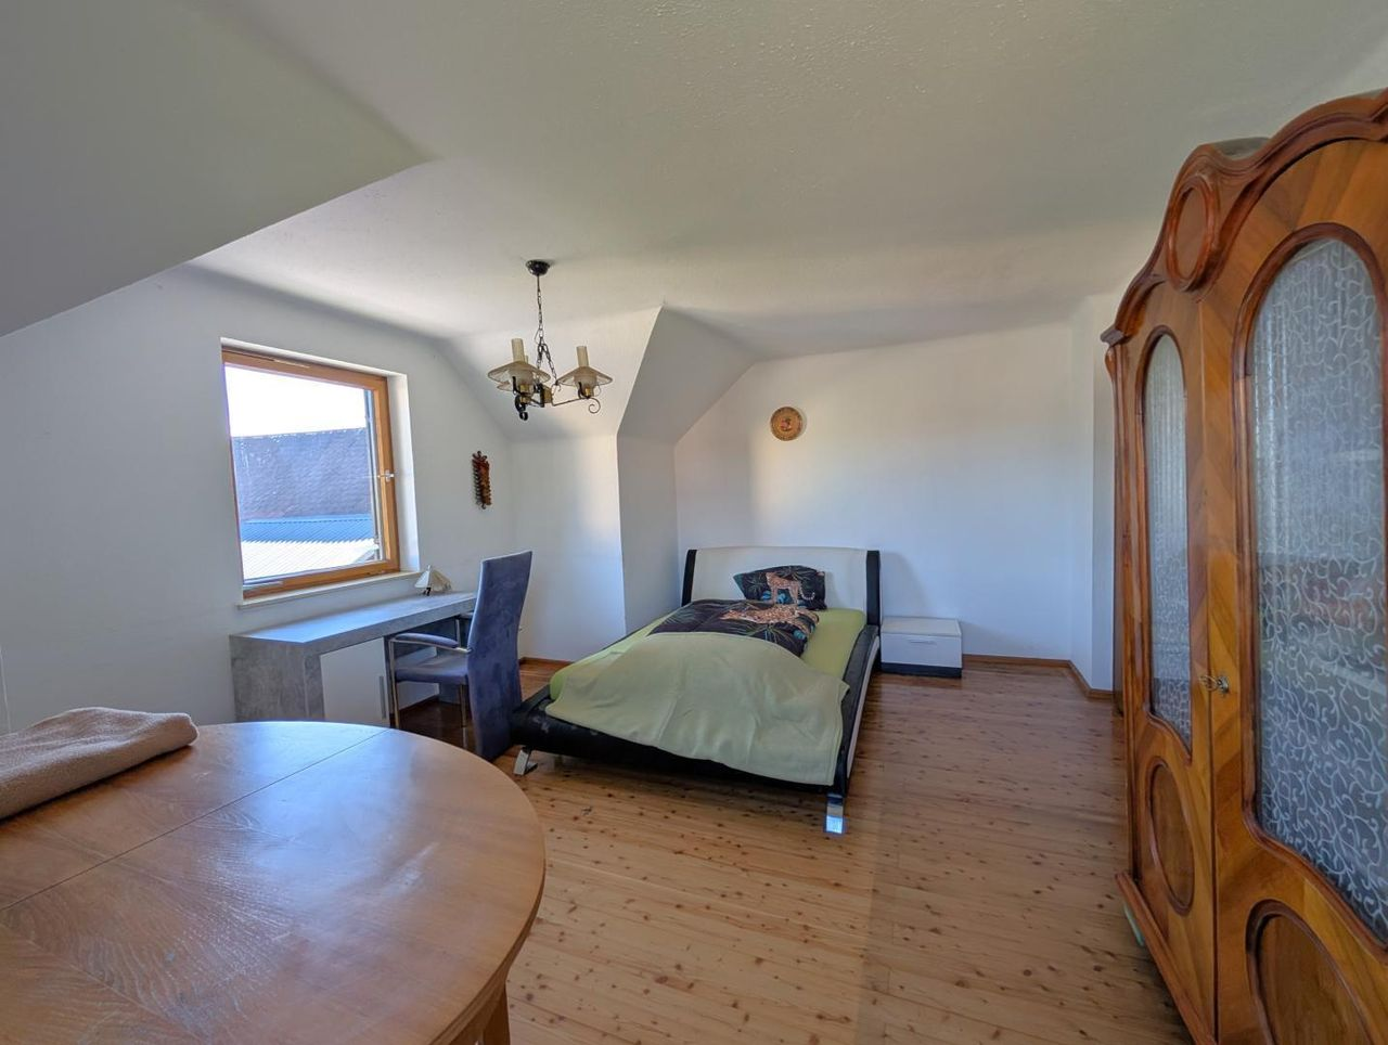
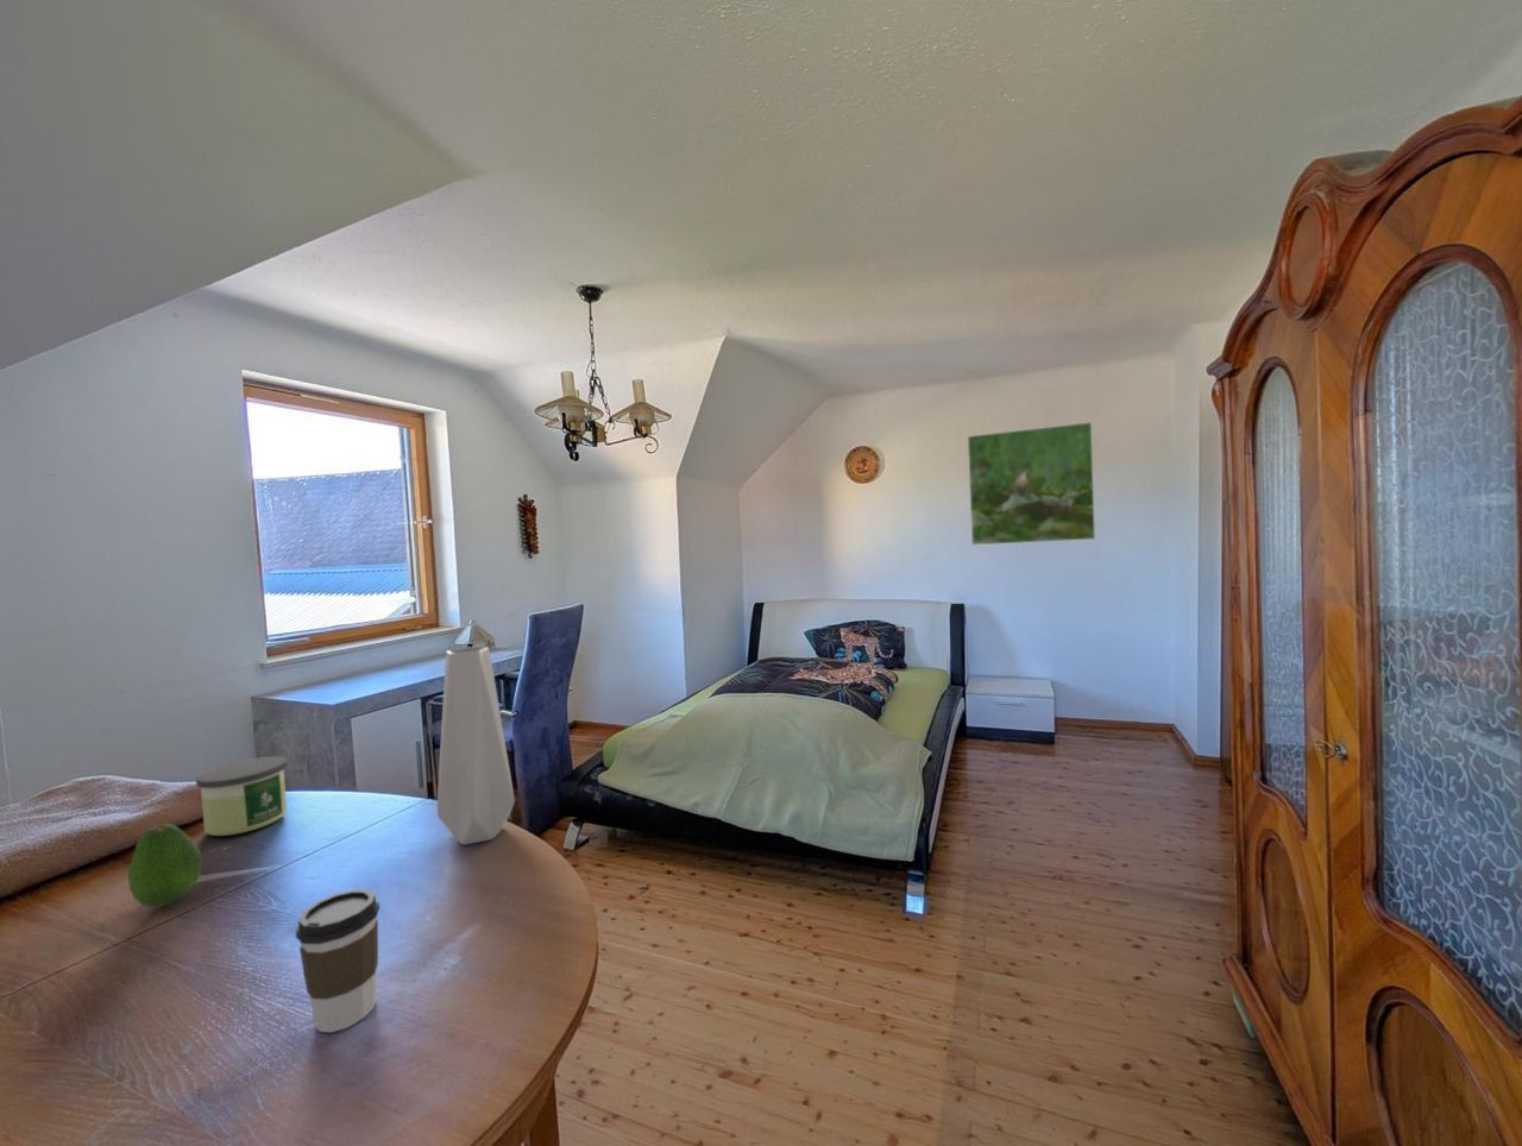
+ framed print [967,421,1096,547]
+ fruit [128,822,203,908]
+ coffee cup [295,888,380,1033]
+ vase [436,645,515,845]
+ candle [195,755,289,837]
